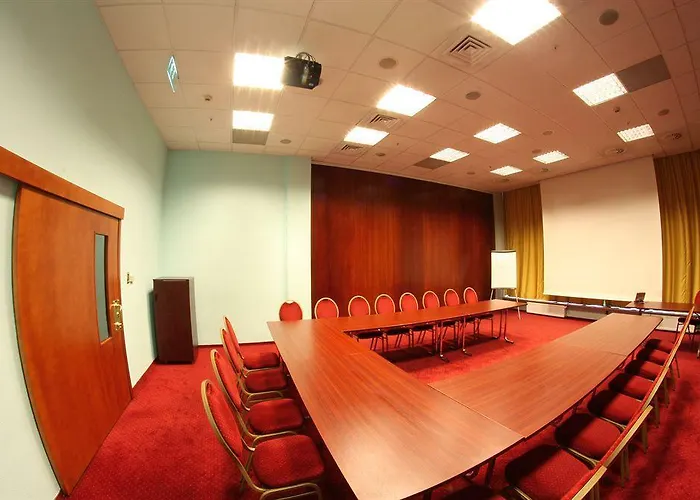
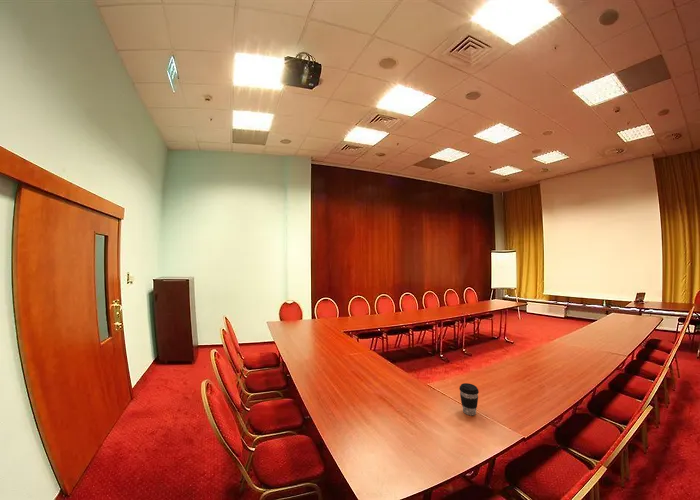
+ coffee cup [458,382,480,416]
